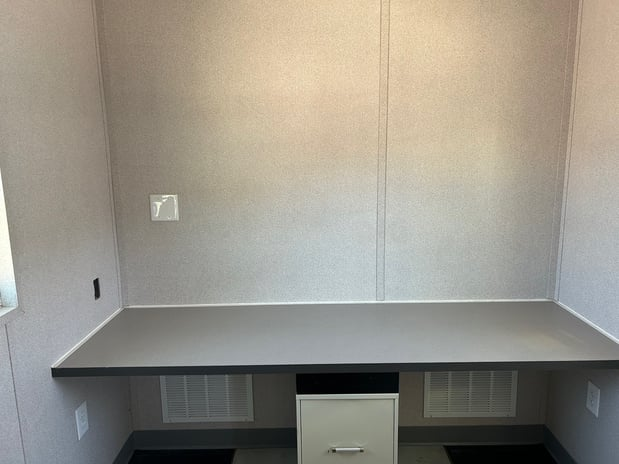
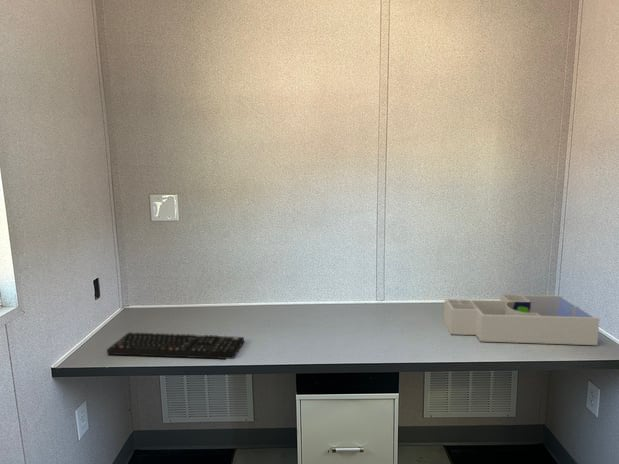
+ desk organizer [443,293,601,346]
+ keyboard [106,331,245,360]
